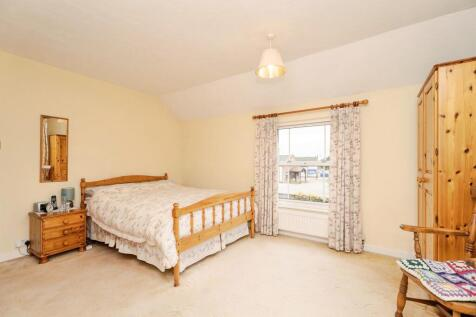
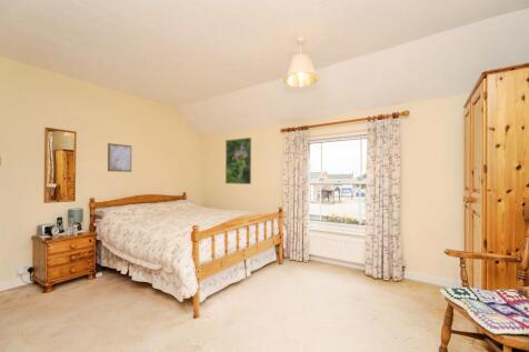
+ wall art [107,142,132,173]
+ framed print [224,137,252,185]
